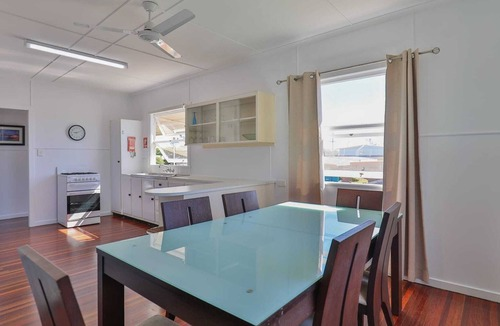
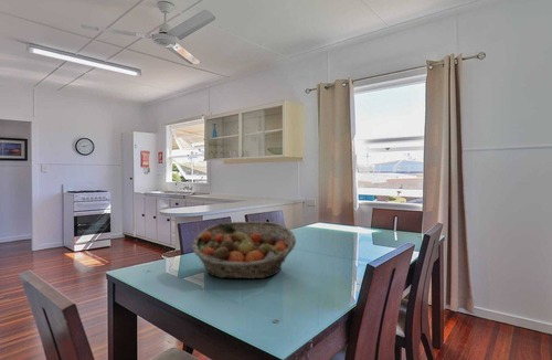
+ fruit basket [191,221,297,279]
